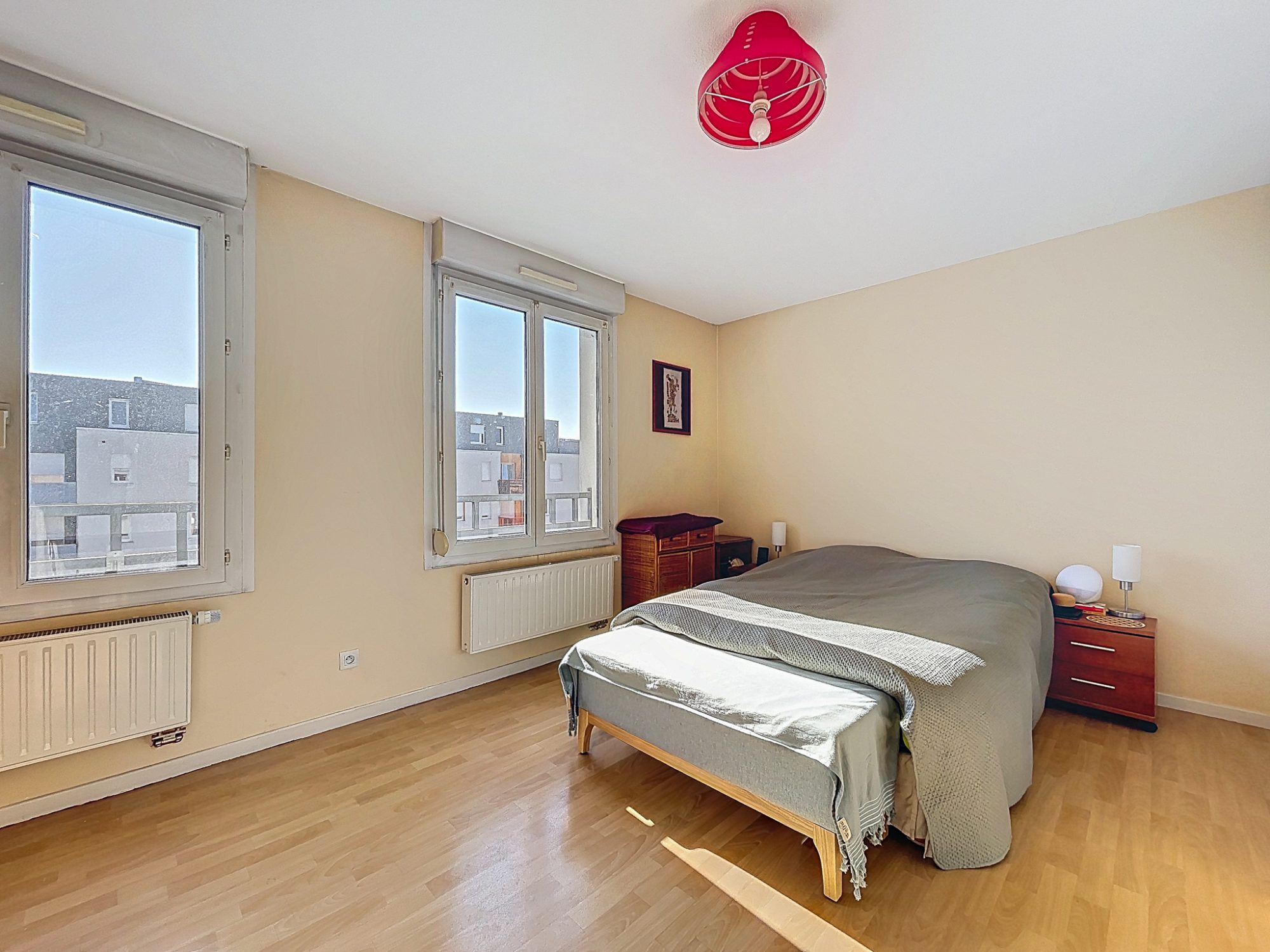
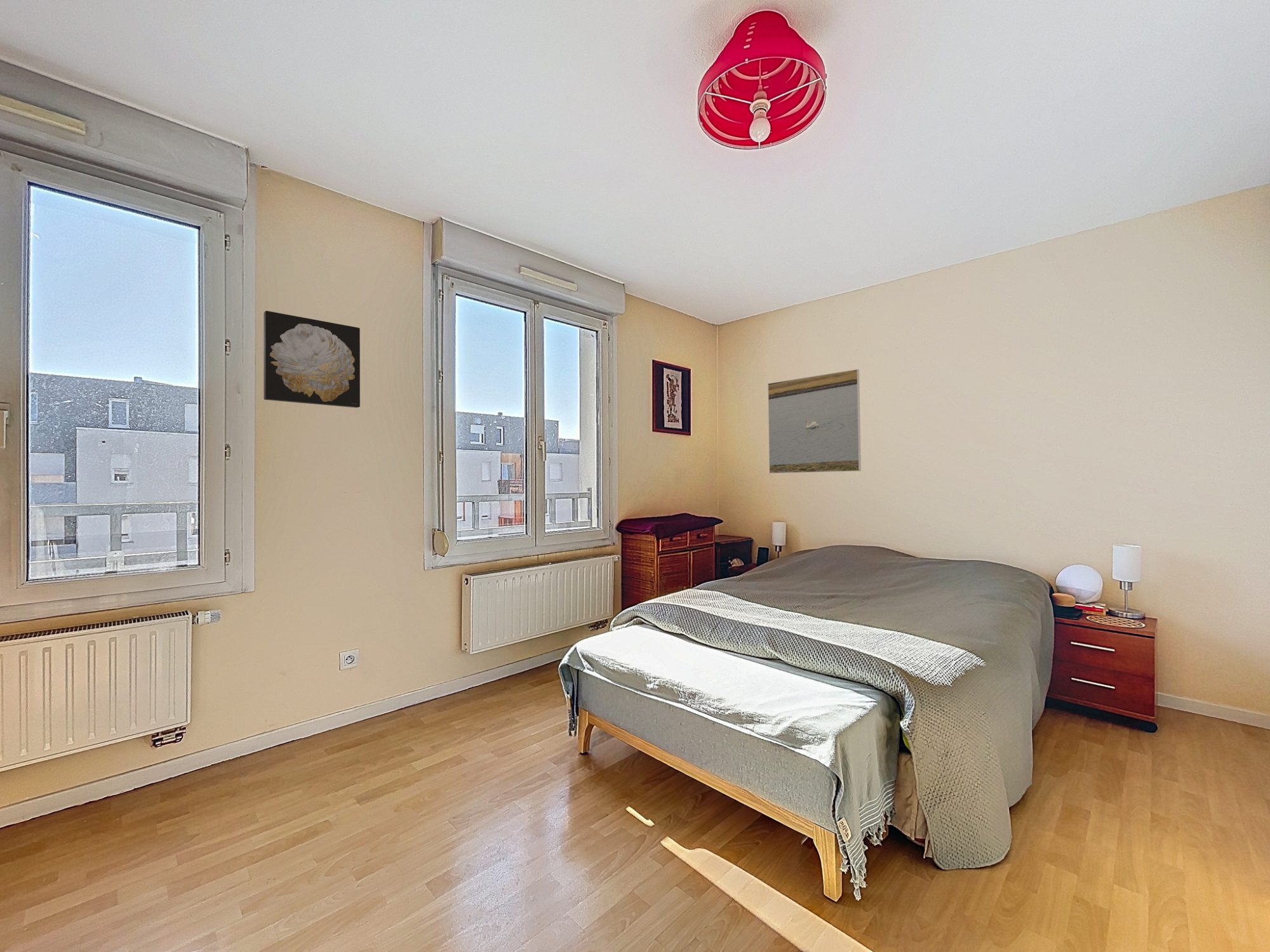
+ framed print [767,369,862,474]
+ wall art [263,310,361,408]
